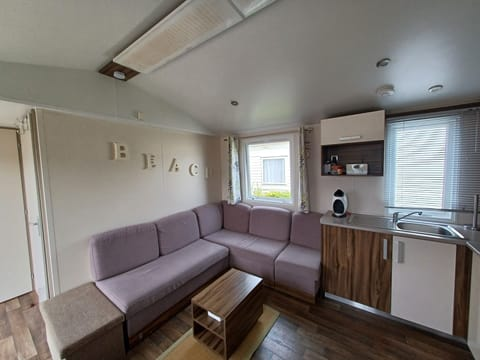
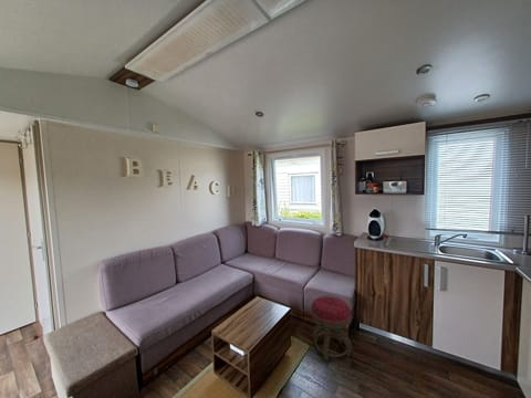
+ stool [311,295,353,362]
